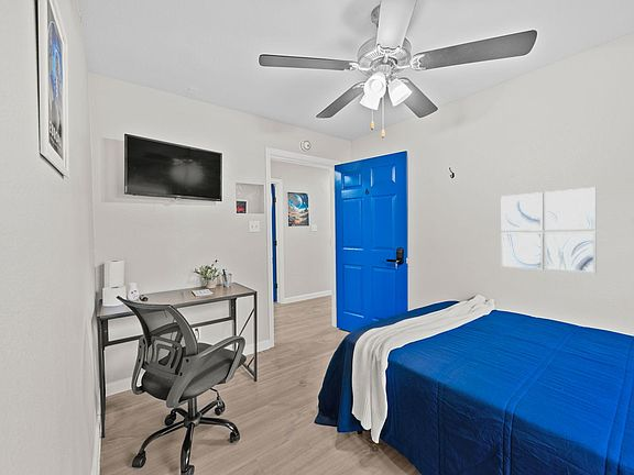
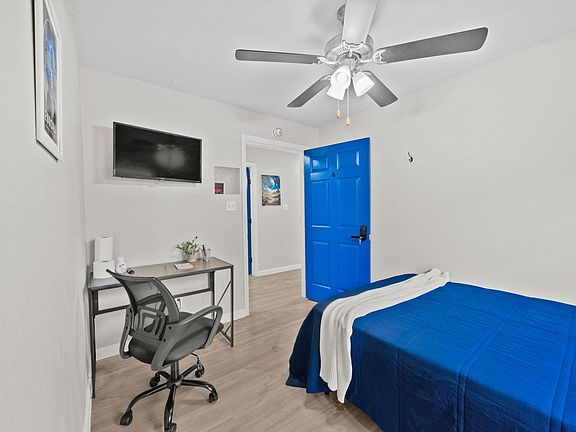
- wall art [500,186,598,275]
